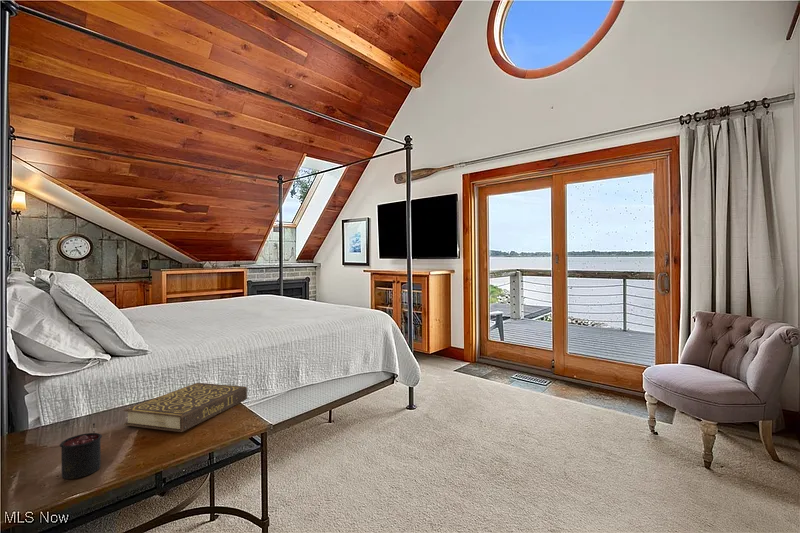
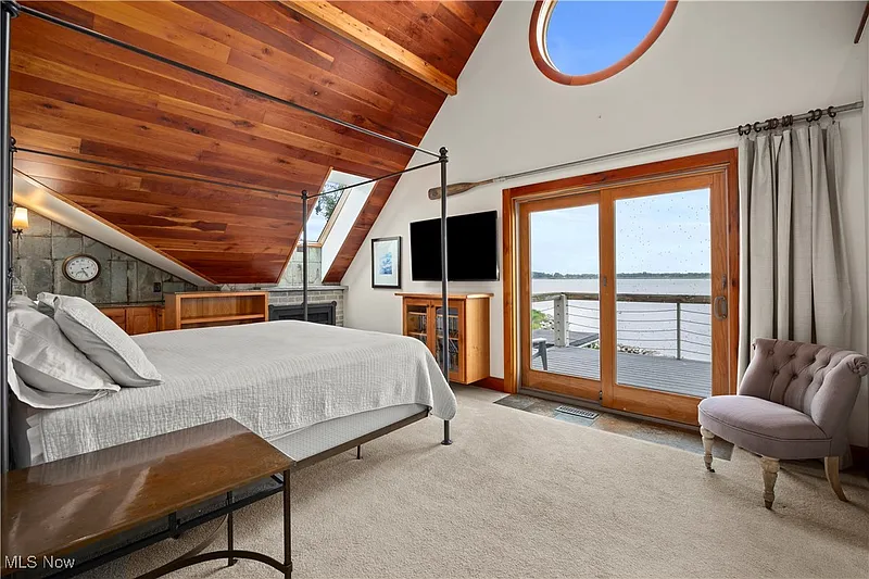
- candle [59,422,103,480]
- book [123,382,248,433]
